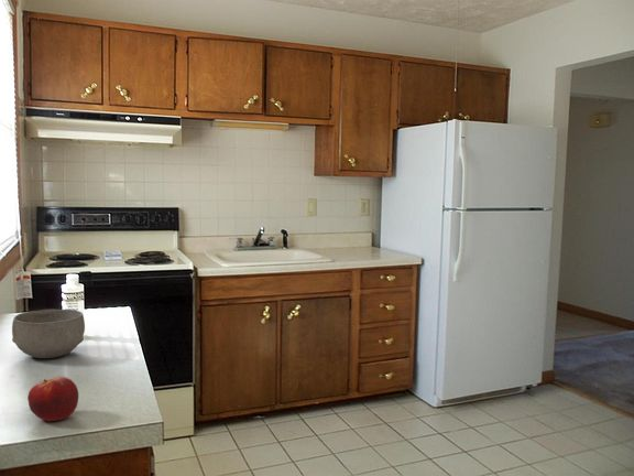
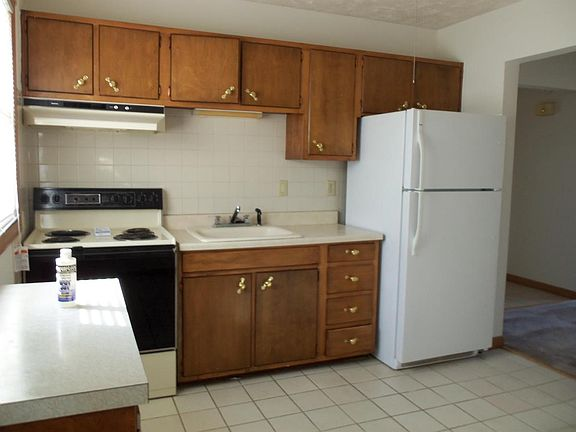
- bowl [11,309,86,359]
- fruit [26,376,79,422]
